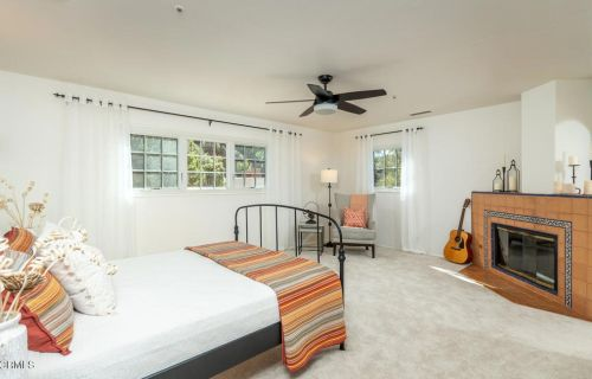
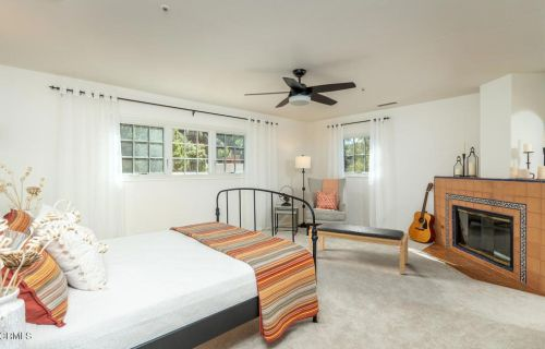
+ bench [308,222,409,275]
